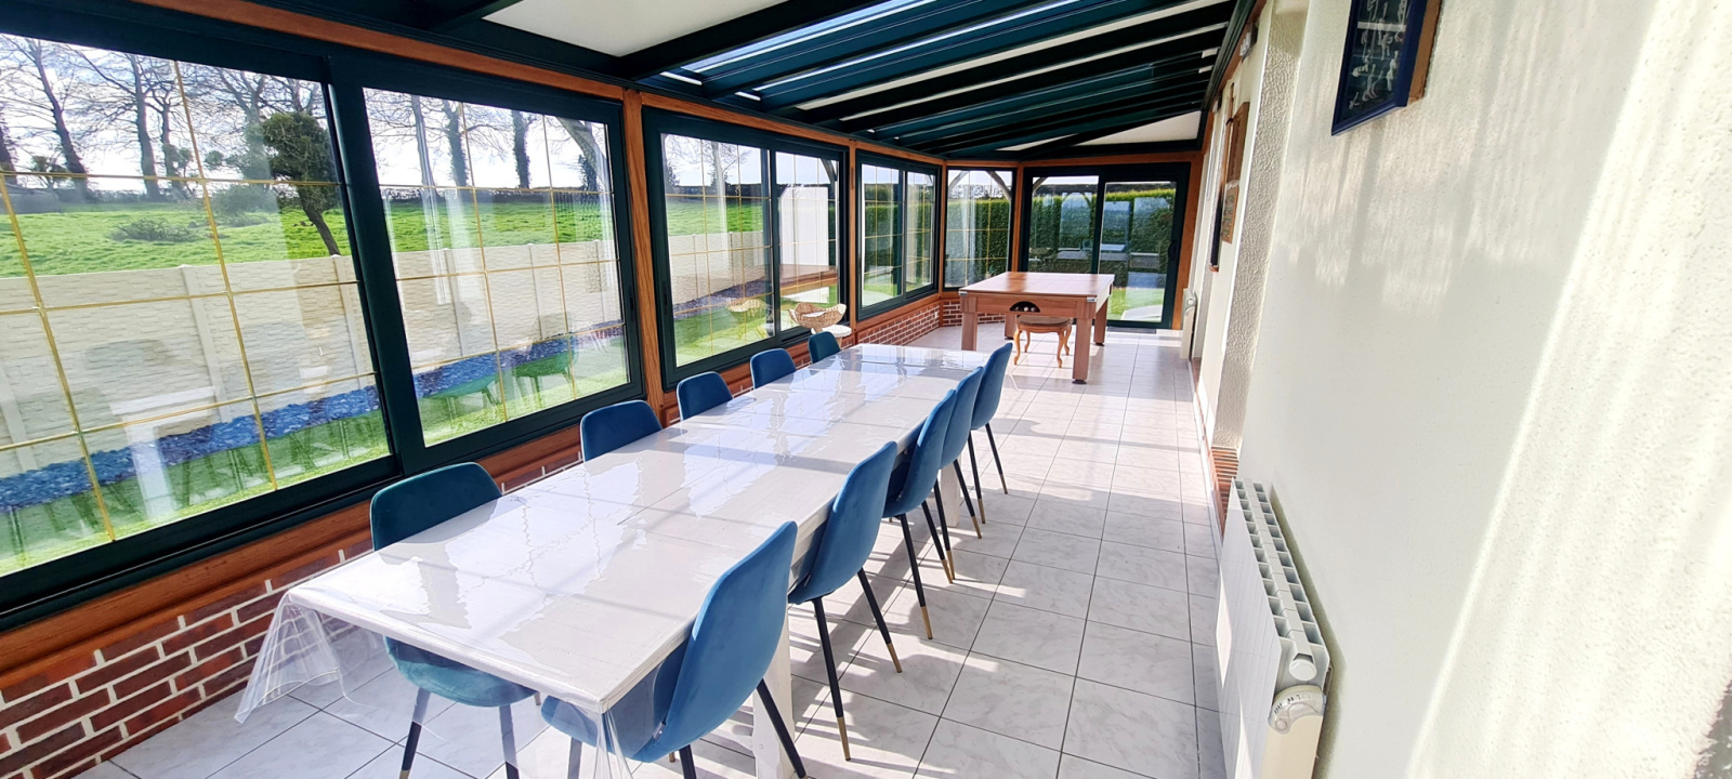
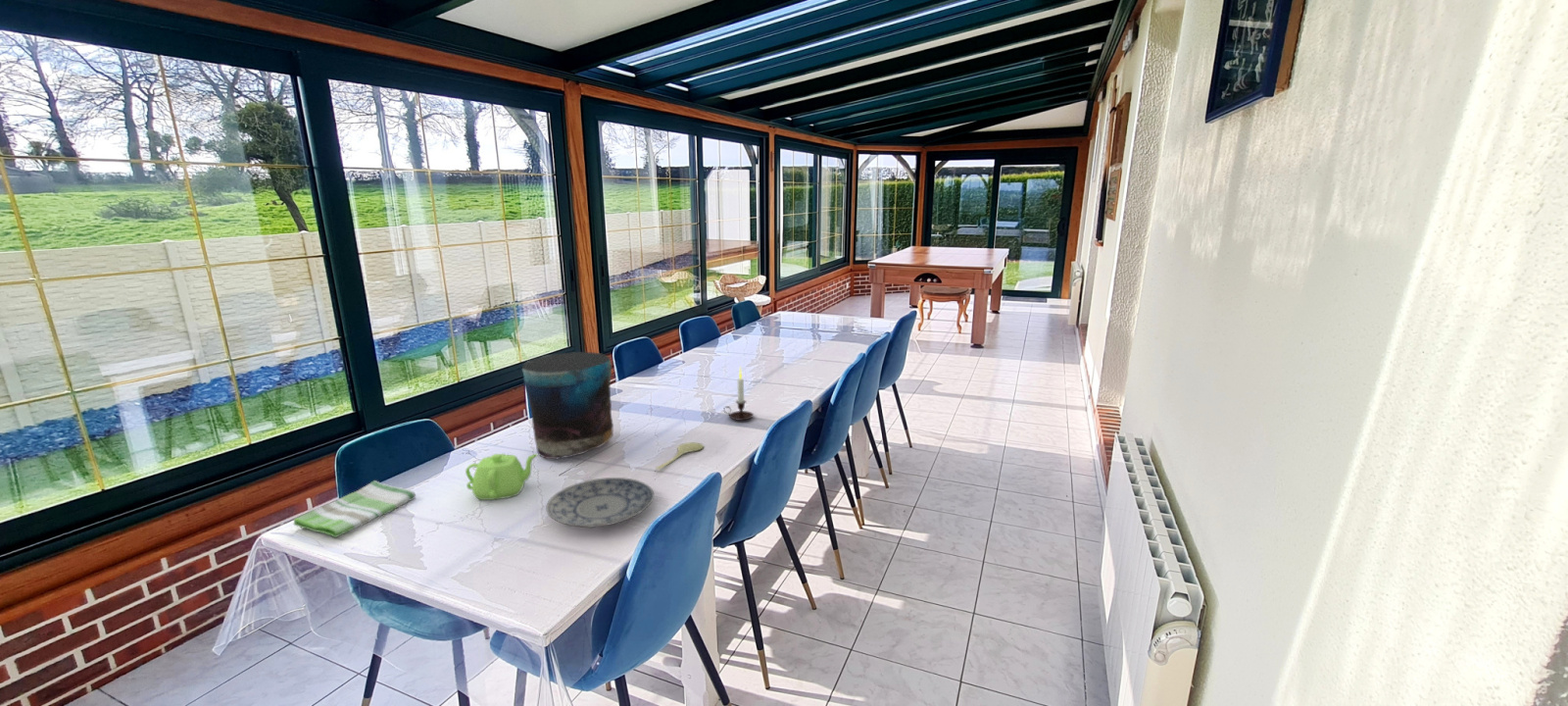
+ teapot [465,453,539,501]
+ dish towel [293,479,417,538]
+ plate [545,477,655,529]
+ candle [722,365,755,422]
+ spoon [655,441,705,471]
+ vase [521,351,614,460]
